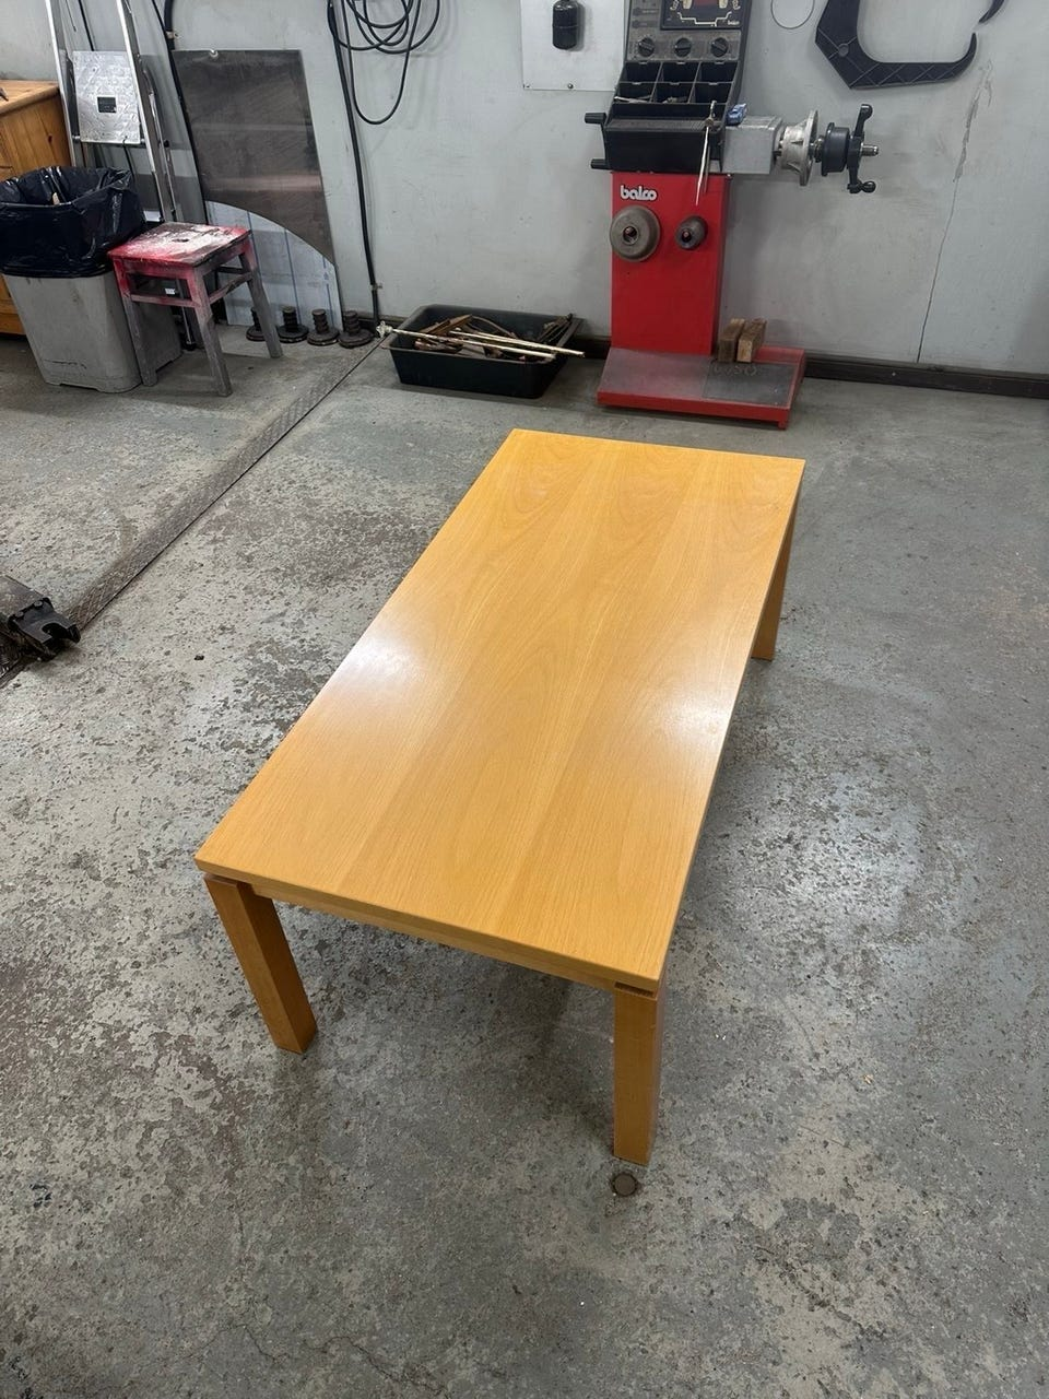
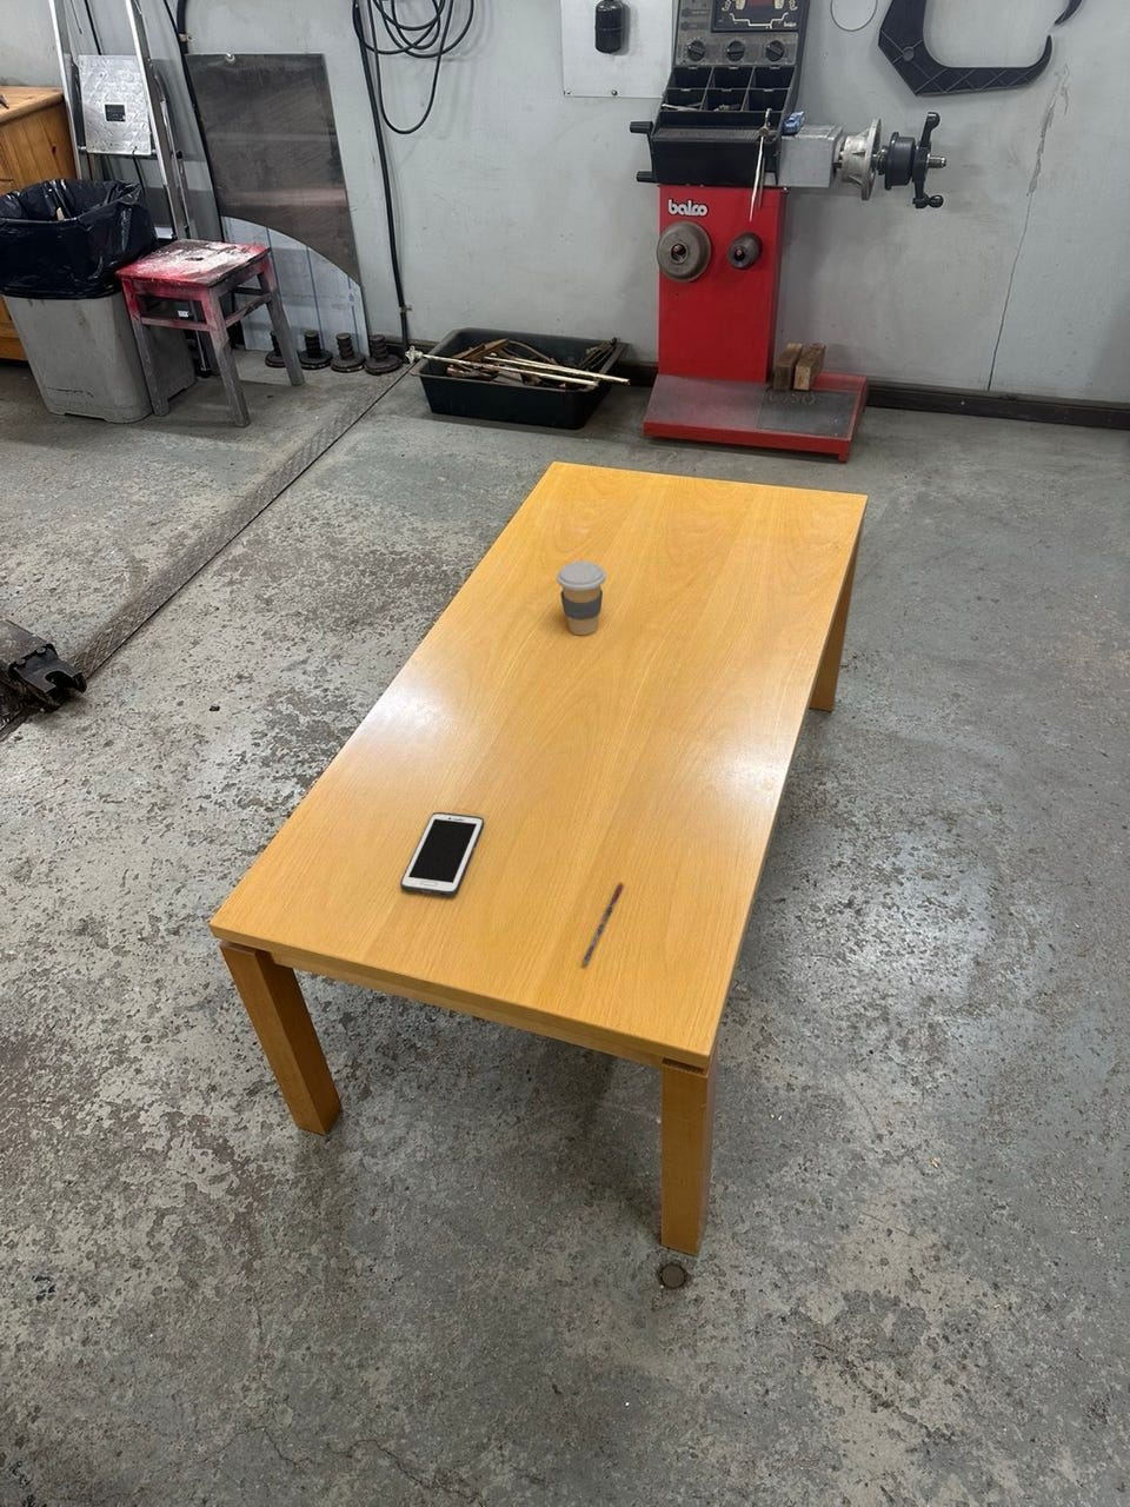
+ cell phone [399,812,485,897]
+ pen [580,882,626,967]
+ coffee cup [556,560,608,637]
